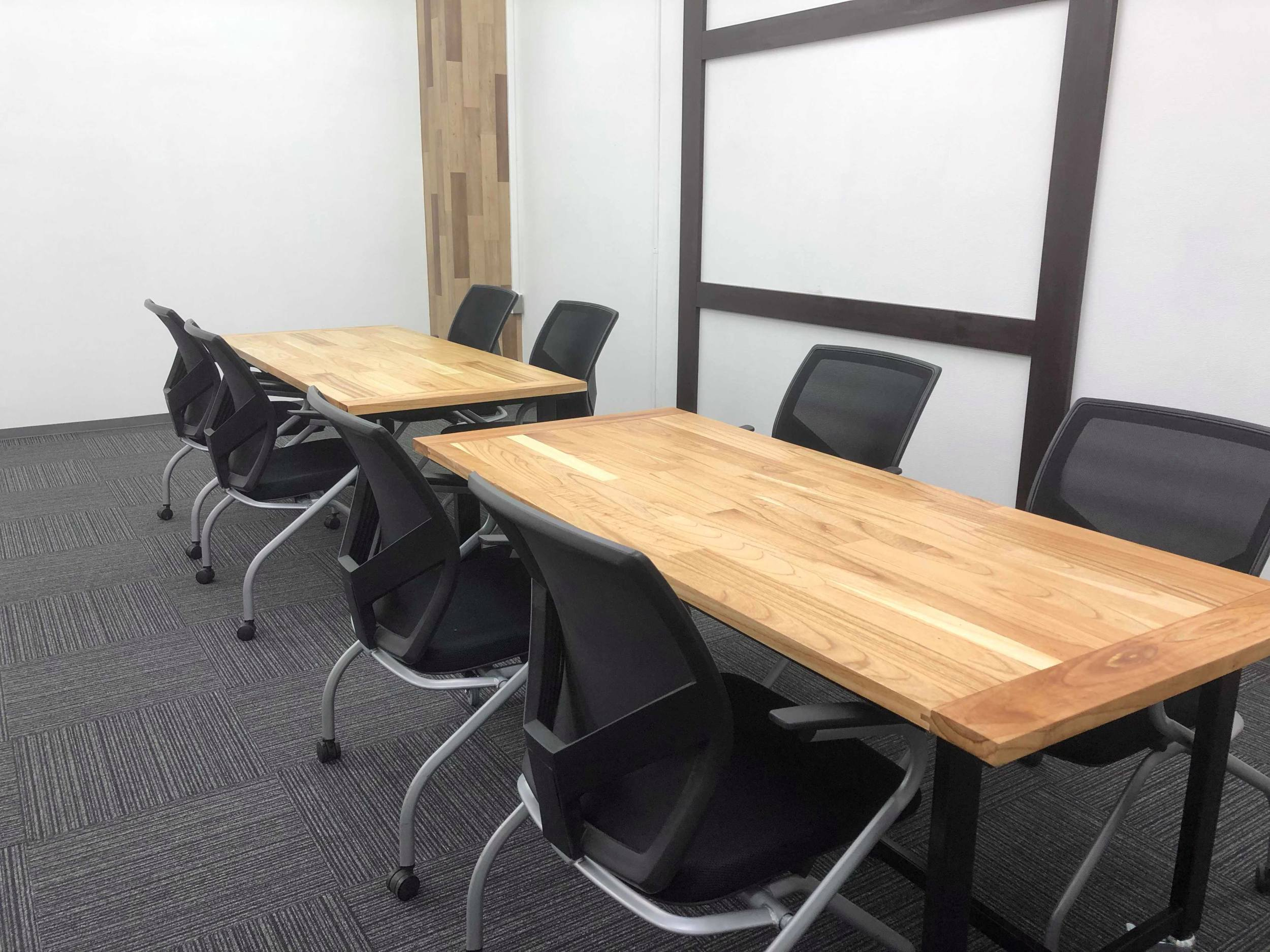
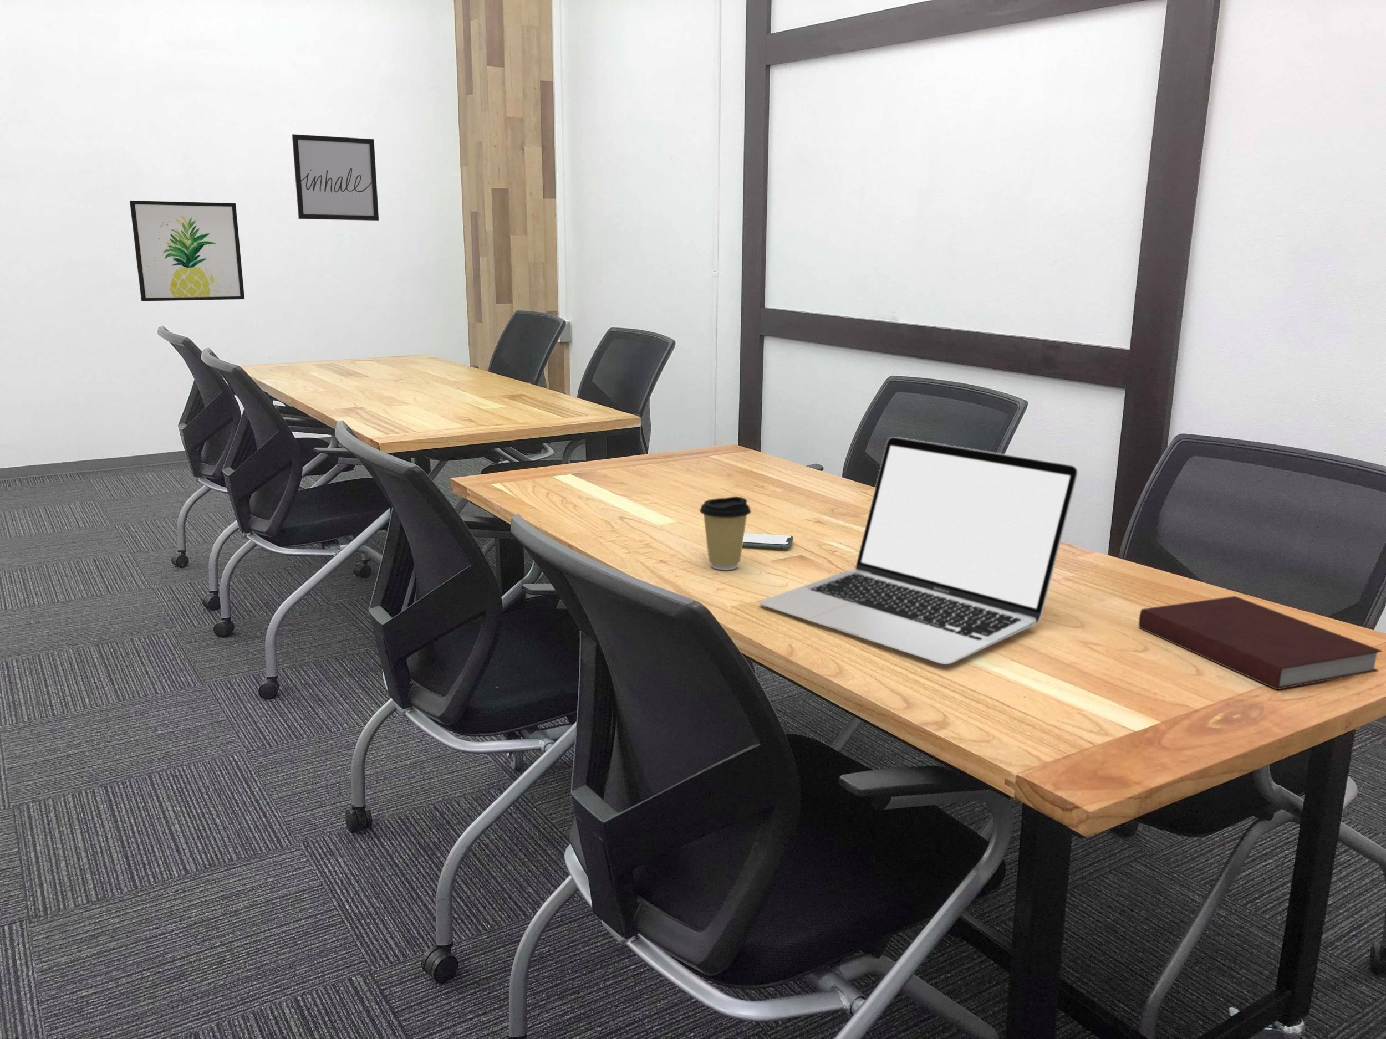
+ coffee cup [700,495,752,570]
+ notebook [1138,596,1383,691]
+ laptop [758,437,1079,665]
+ wall art [291,133,379,222]
+ smartphone [742,533,793,550]
+ wall art [129,200,246,302]
